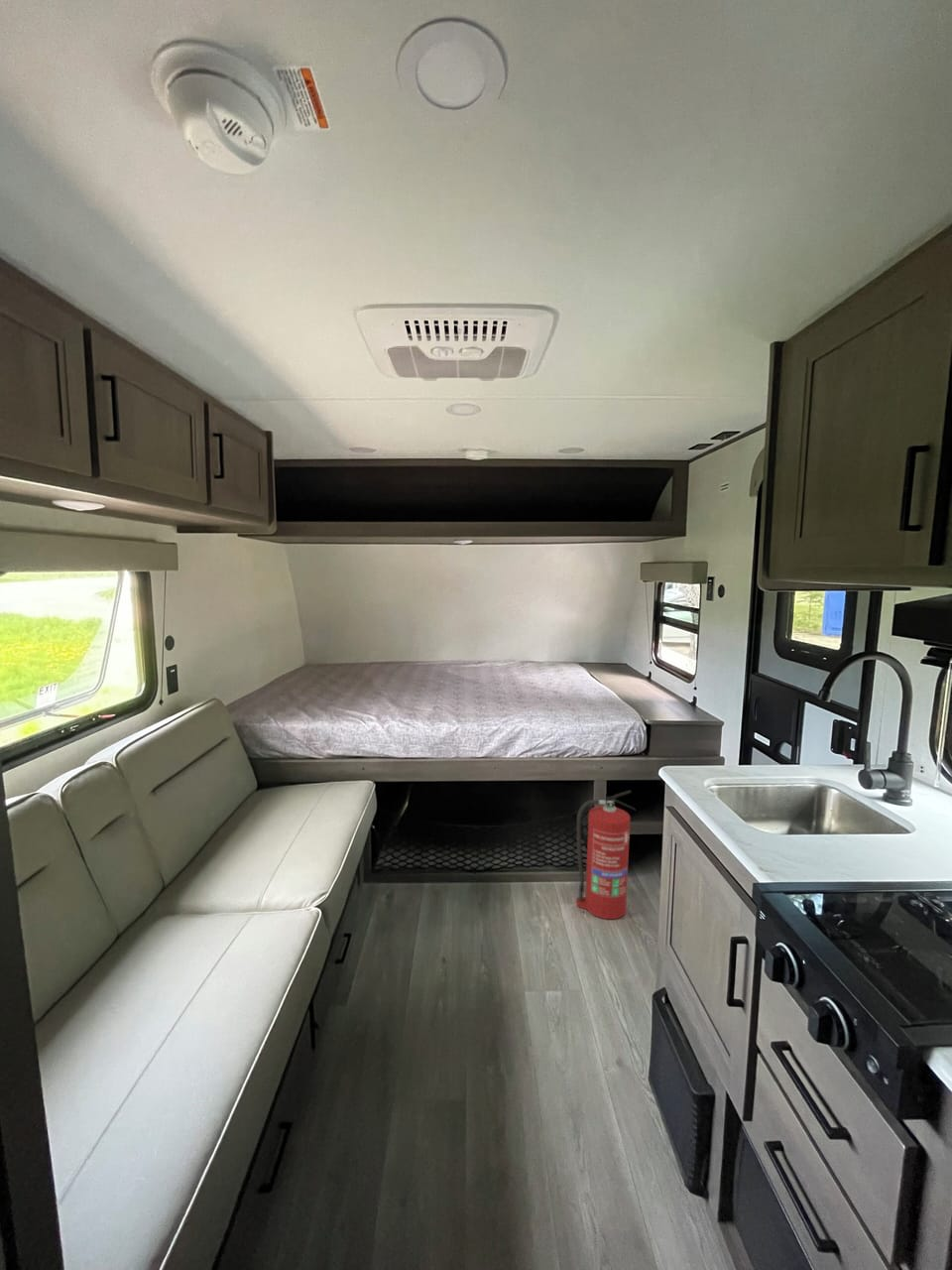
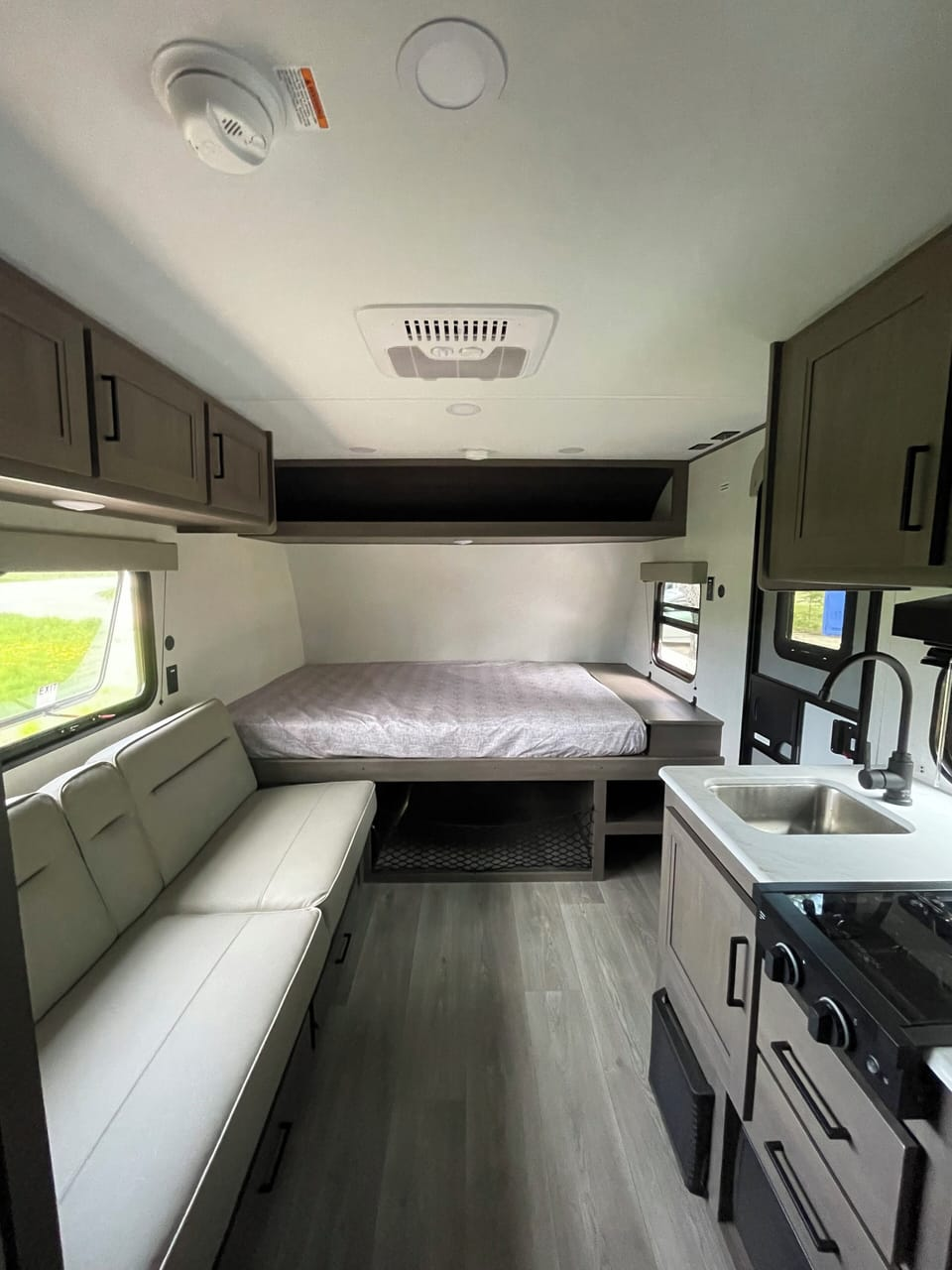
- fire extinguisher [576,790,637,920]
